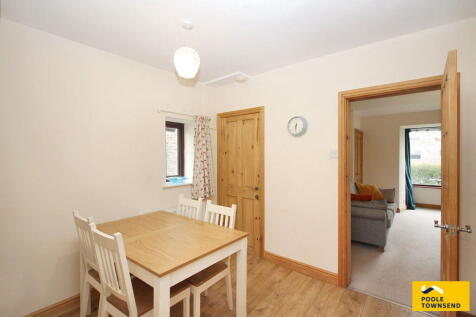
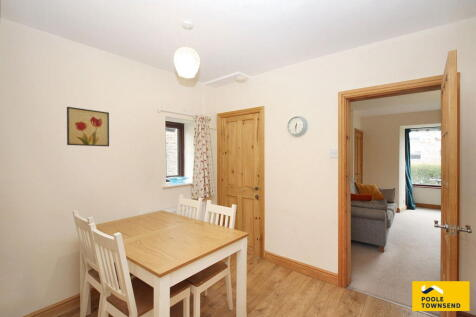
+ wall art [66,106,110,147]
